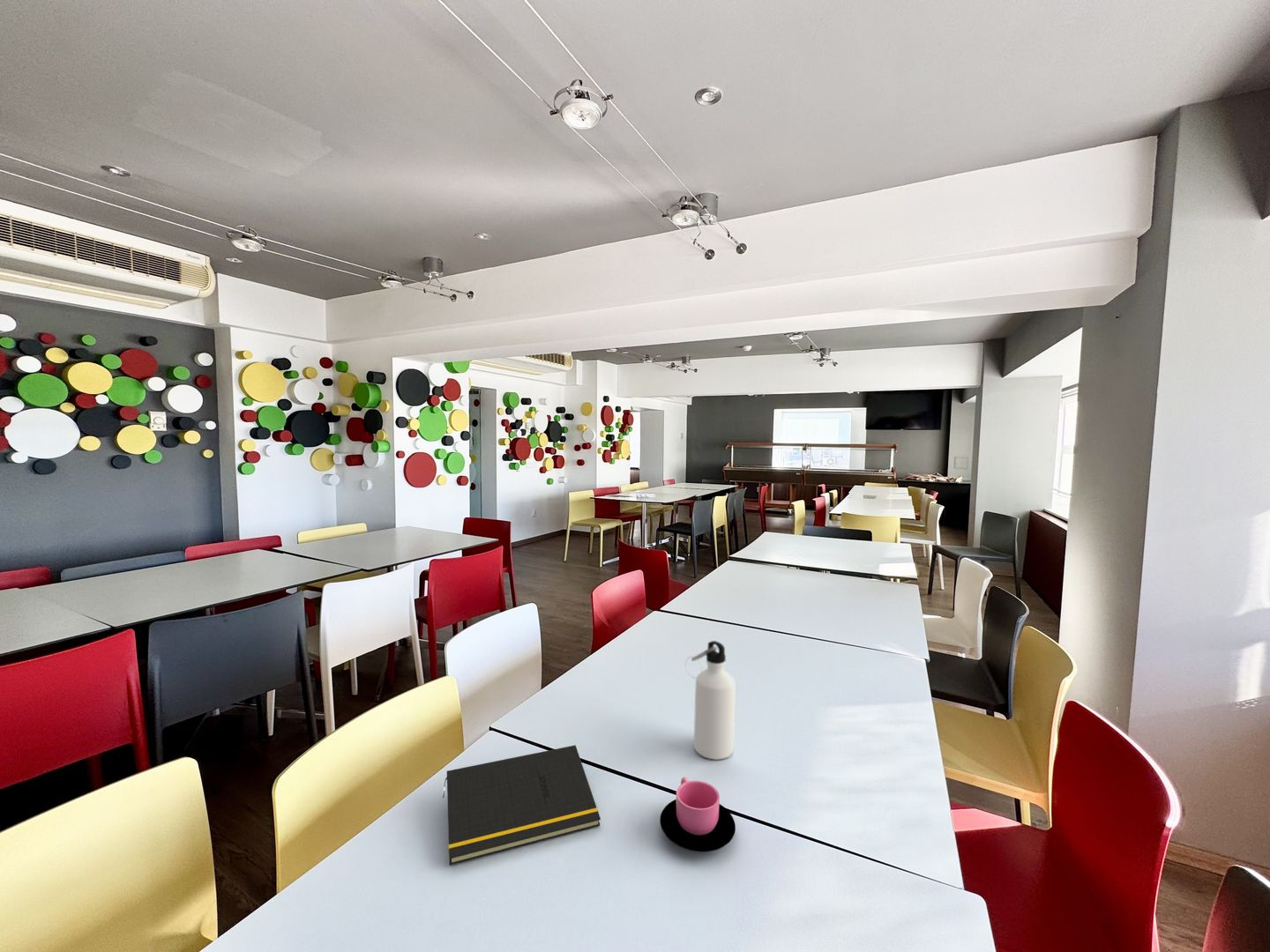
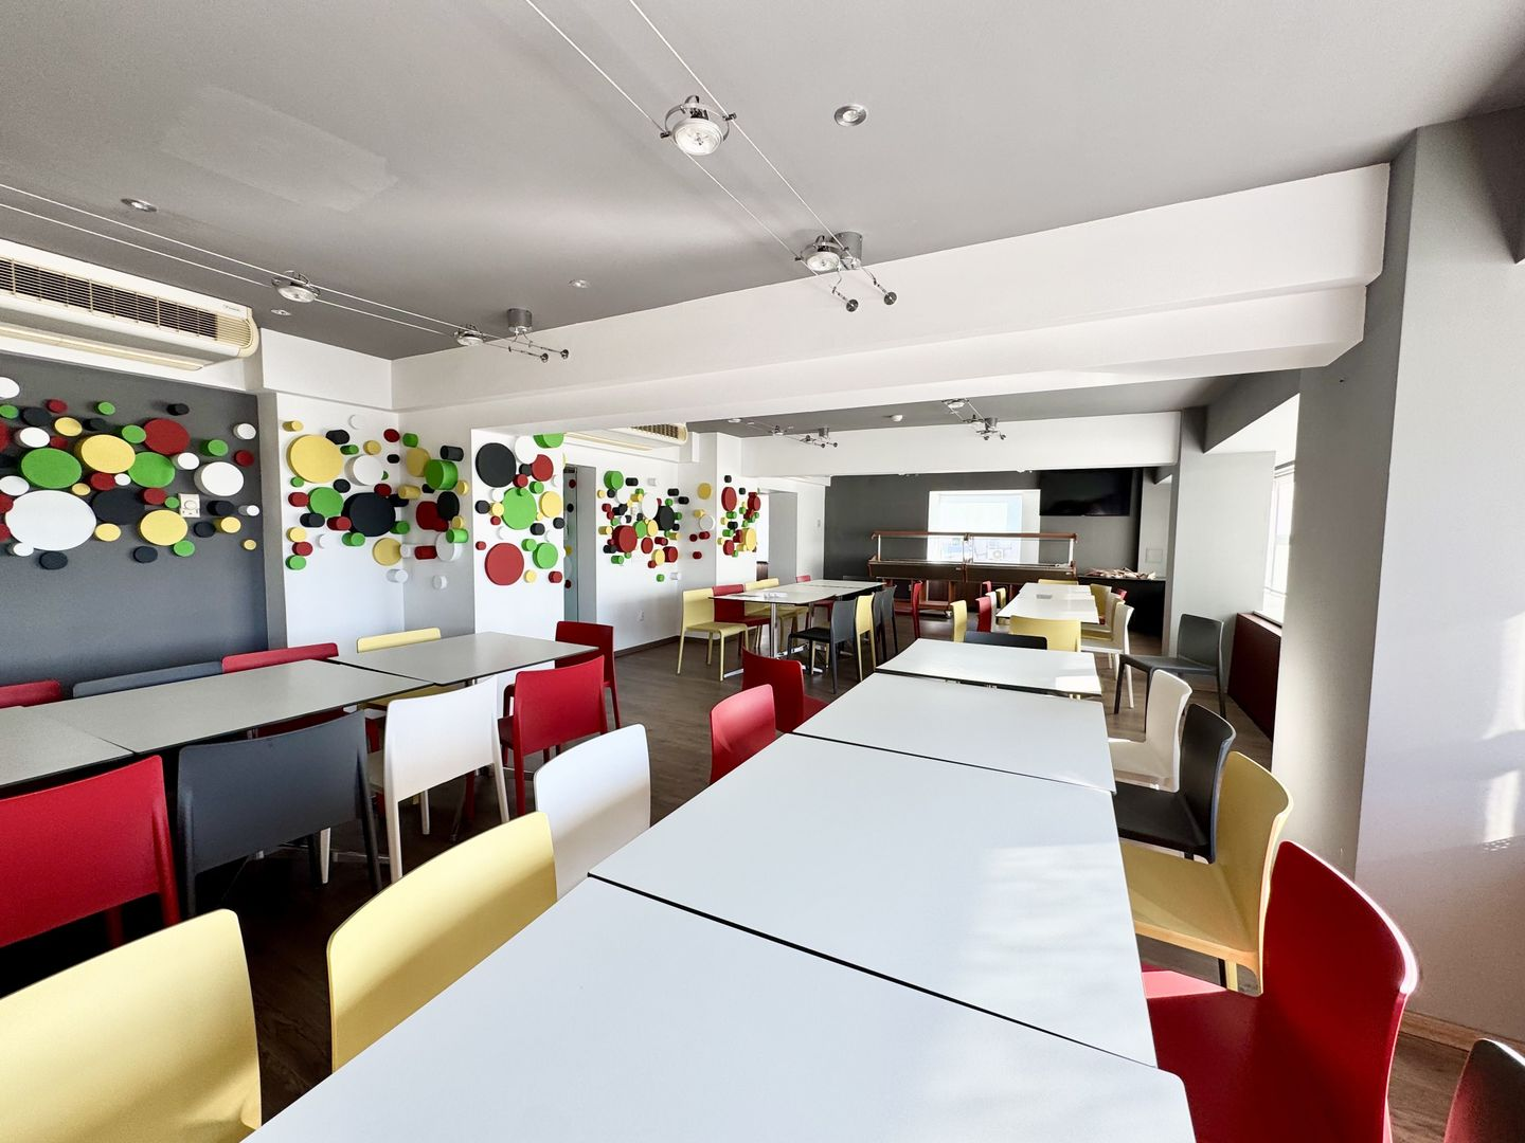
- notepad [442,744,601,866]
- water bottle [684,640,736,761]
- cup [659,777,736,852]
